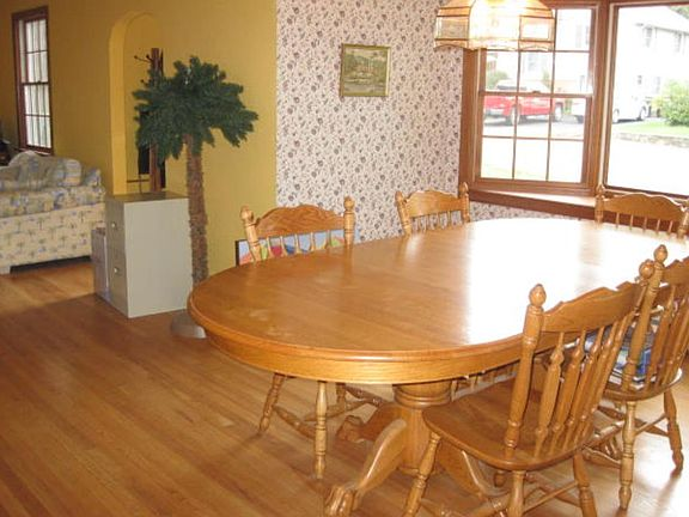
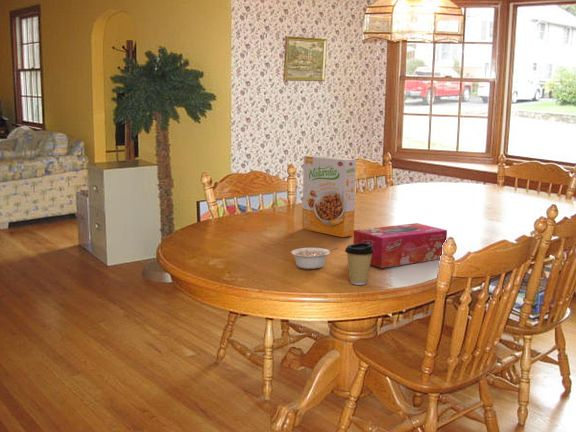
+ coffee cup [344,243,374,286]
+ legume [290,247,339,270]
+ tissue box [353,222,448,269]
+ cereal box [301,154,357,238]
